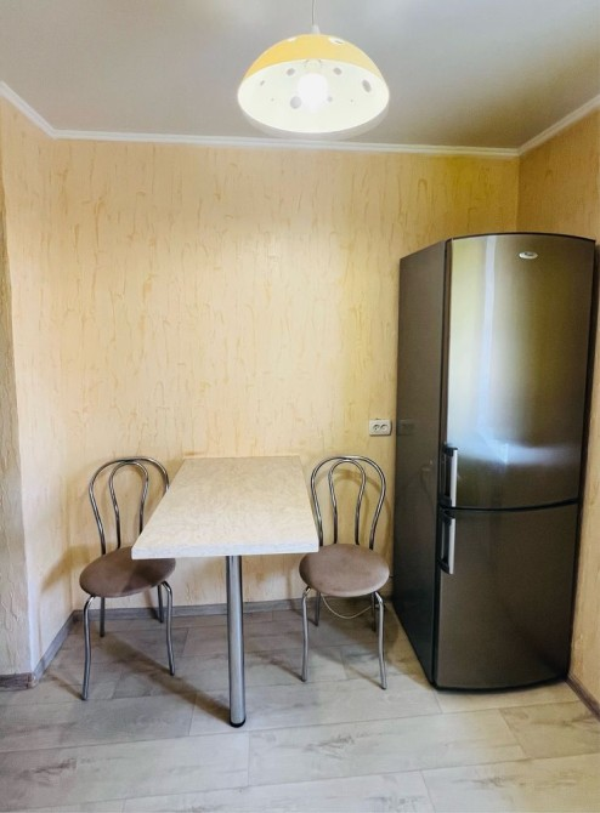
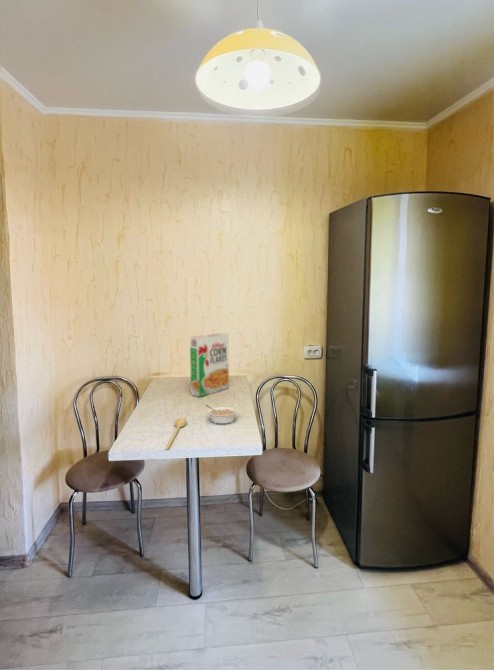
+ cereal box [189,332,230,398]
+ legume [205,404,239,426]
+ spoon [165,417,188,451]
